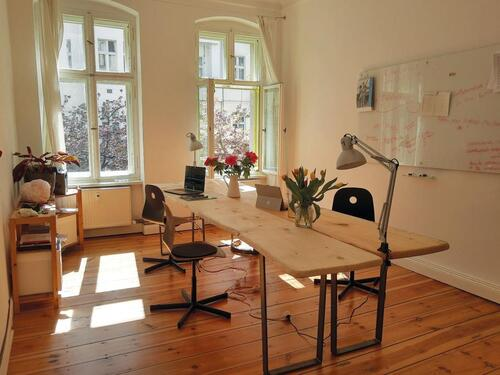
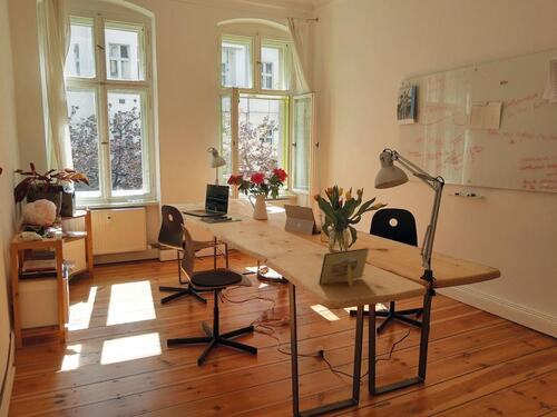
+ picture frame [317,247,370,287]
